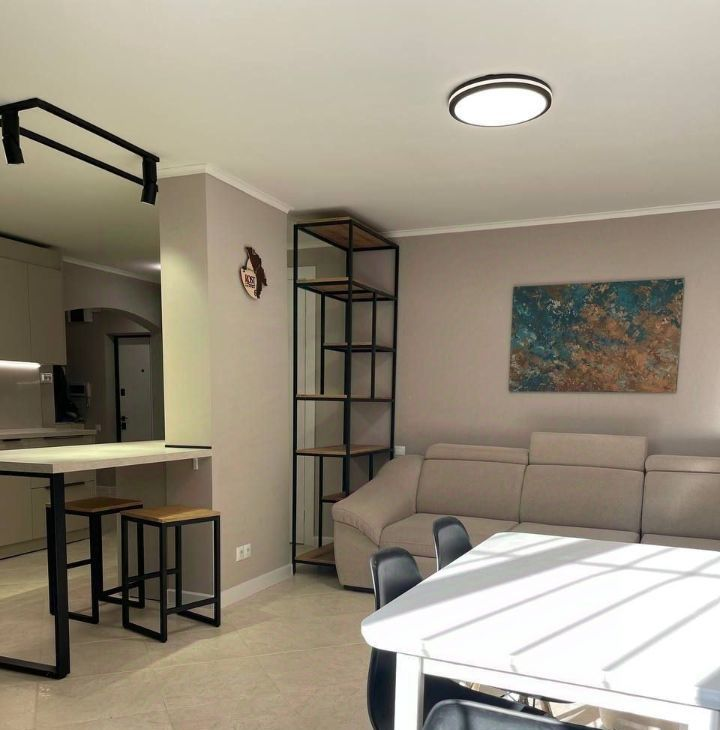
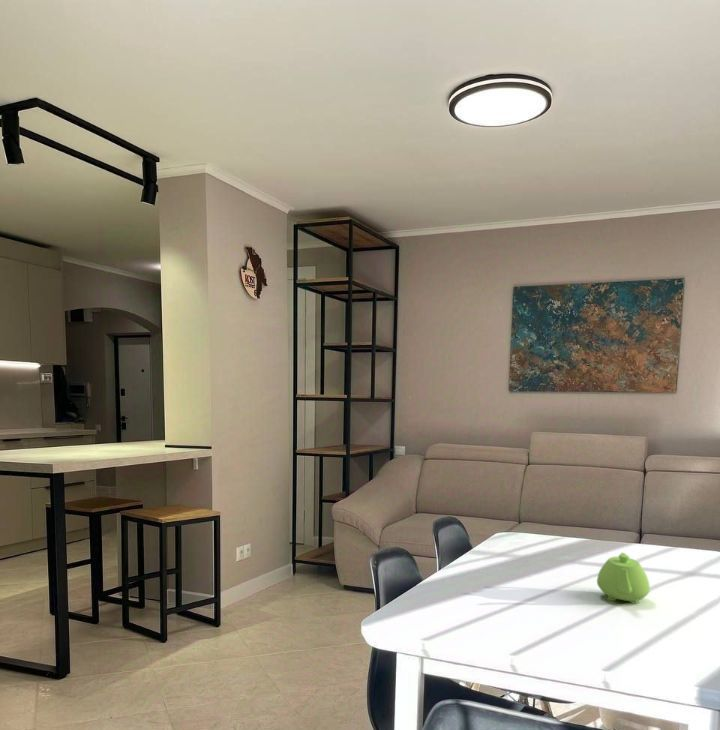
+ teapot [596,552,651,605]
